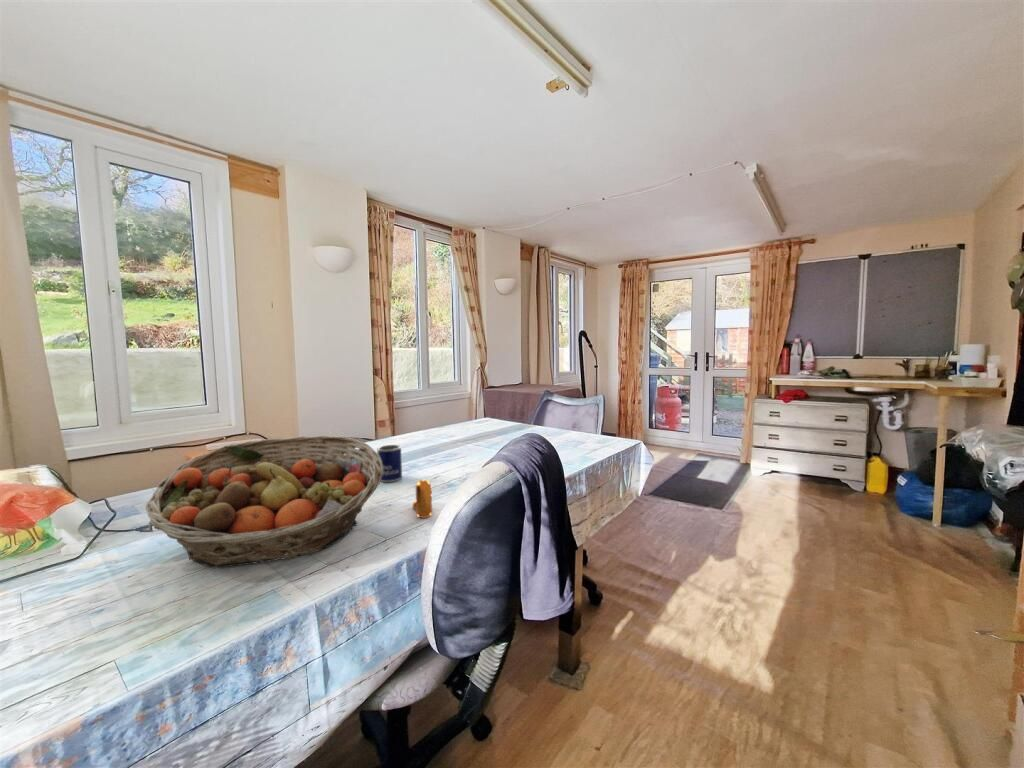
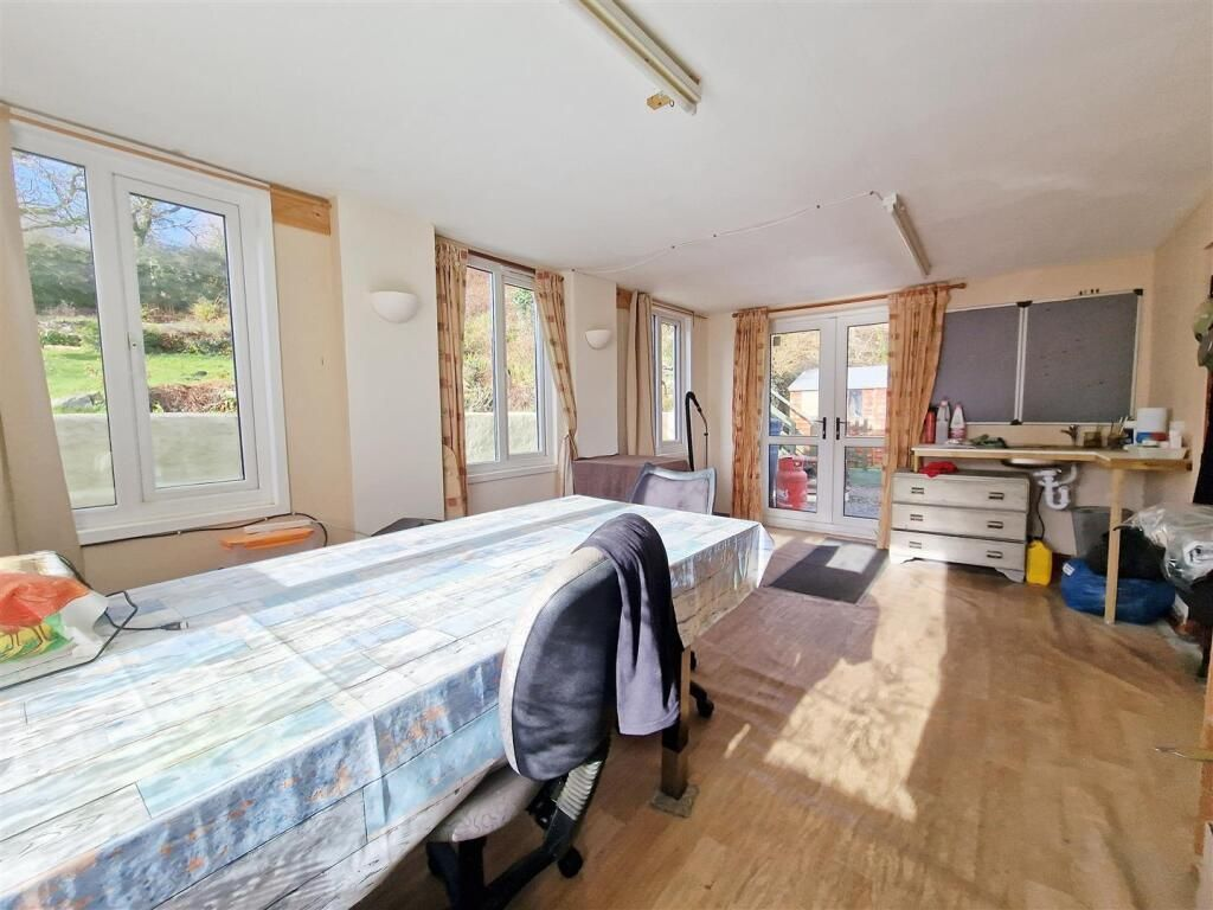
- mug [376,444,403,483]
- fruit basket [145,435,383,568]
- pepper shaker [412,478,433,519]
